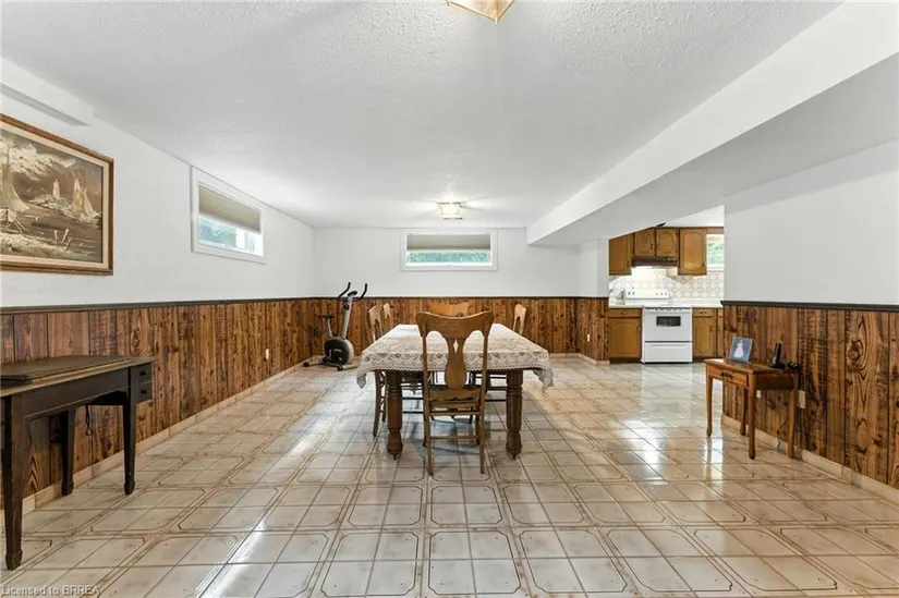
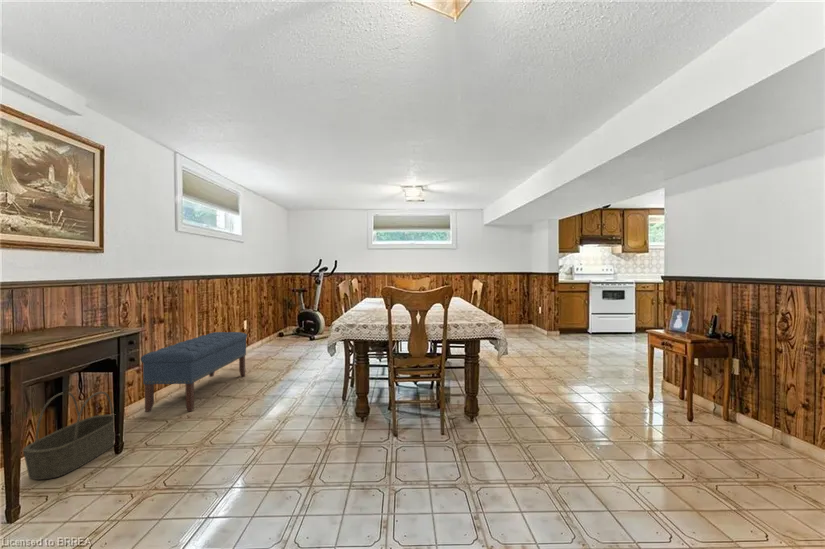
+ basket [22,391,116,481]
+ bench [140,331,248,413]
